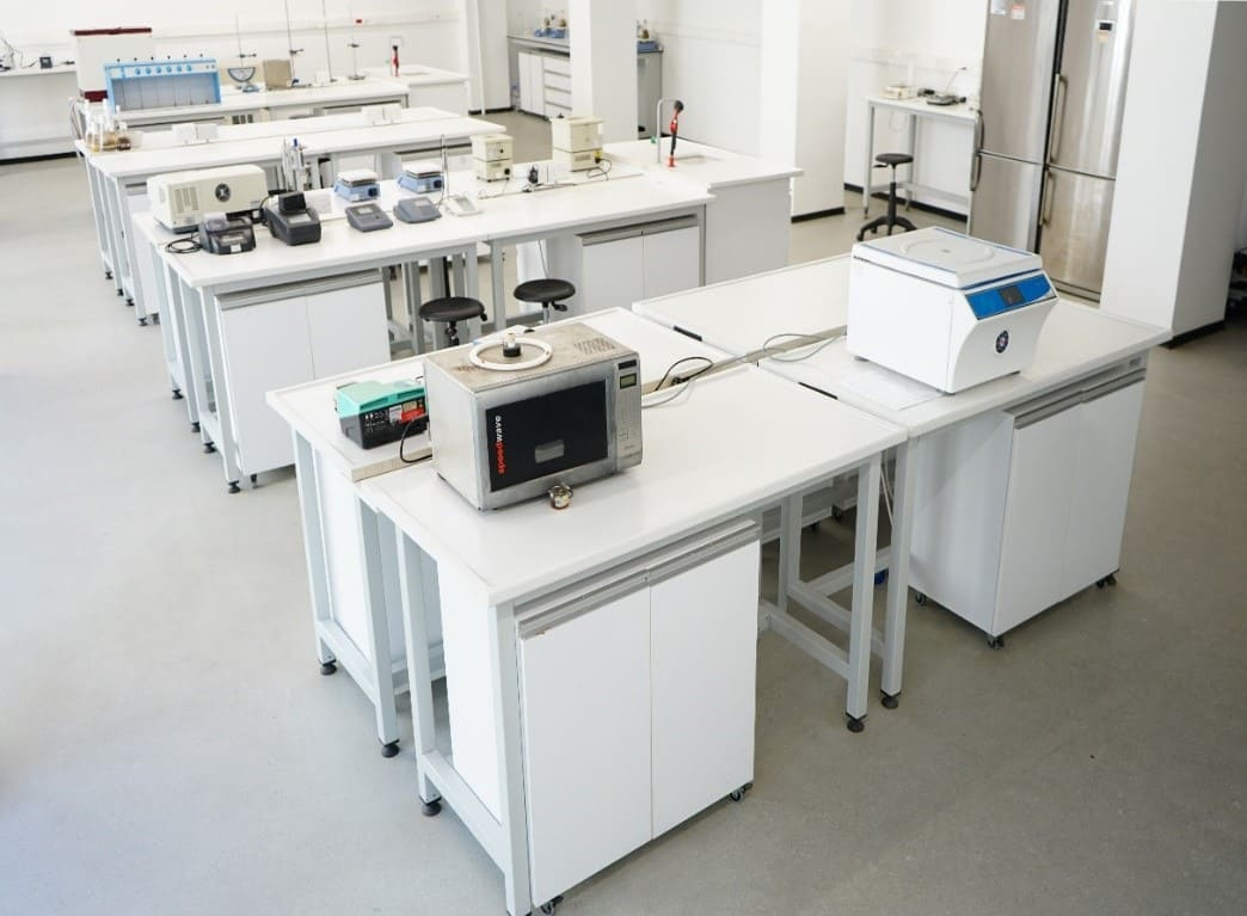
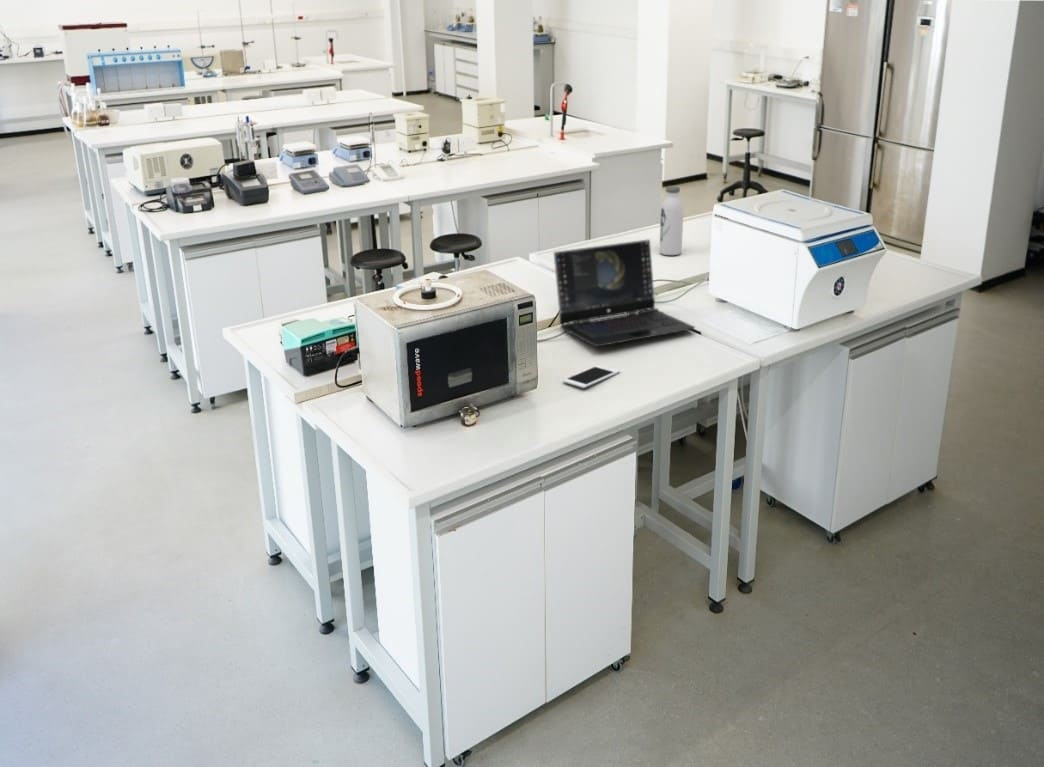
+ water bottle [659,185,684,256]
+ cell phone [562,364,621,389]
+ laptop [553,238,696,348]
